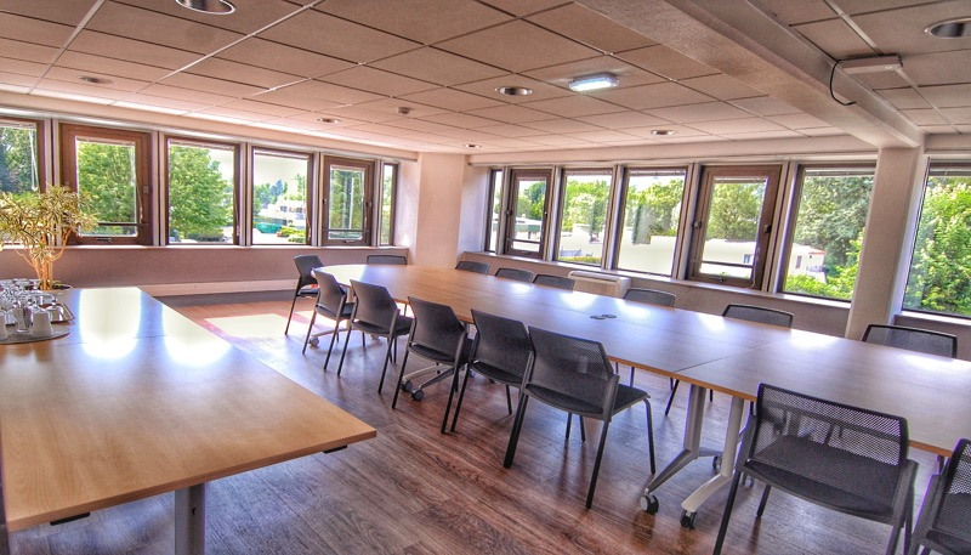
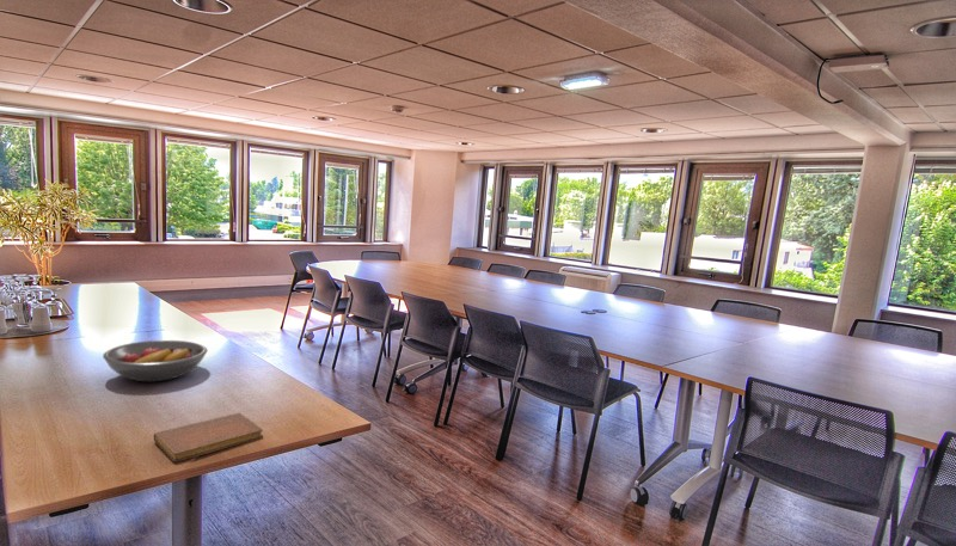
+ fruit bowl [102,339,208,382]
+ notebook [153,412,264,464]
